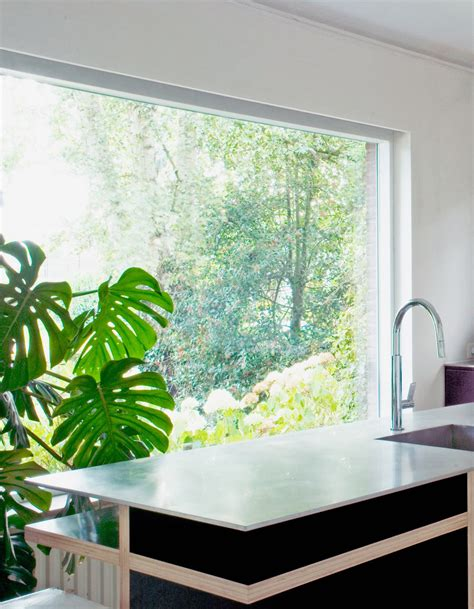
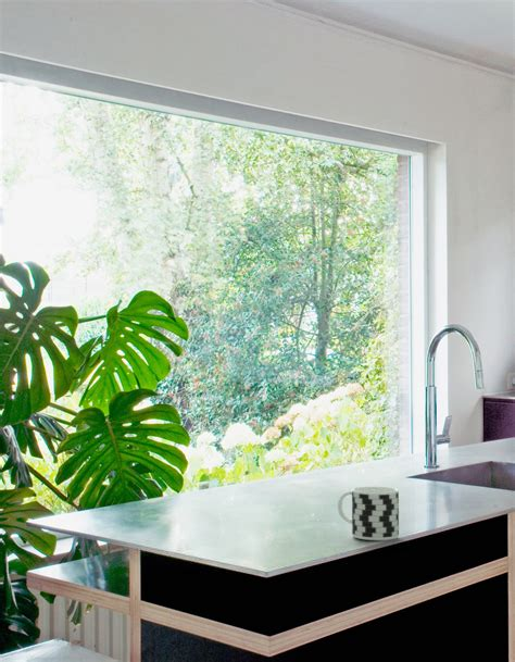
+ cup [337,486,400,541]
